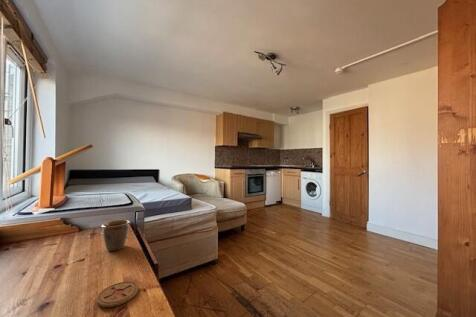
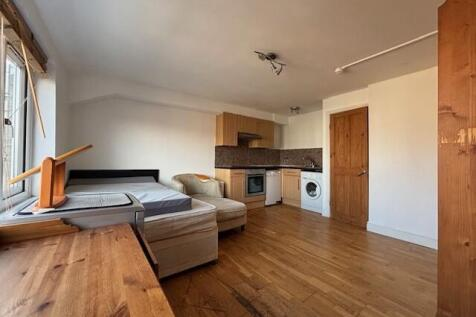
- mug [100,219,131,252]
- coaster [96,281,140,308]
